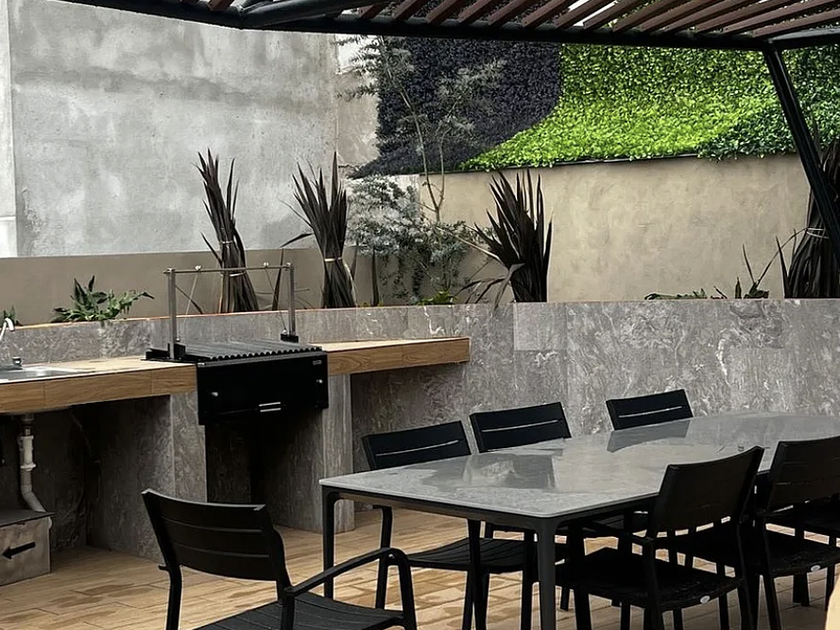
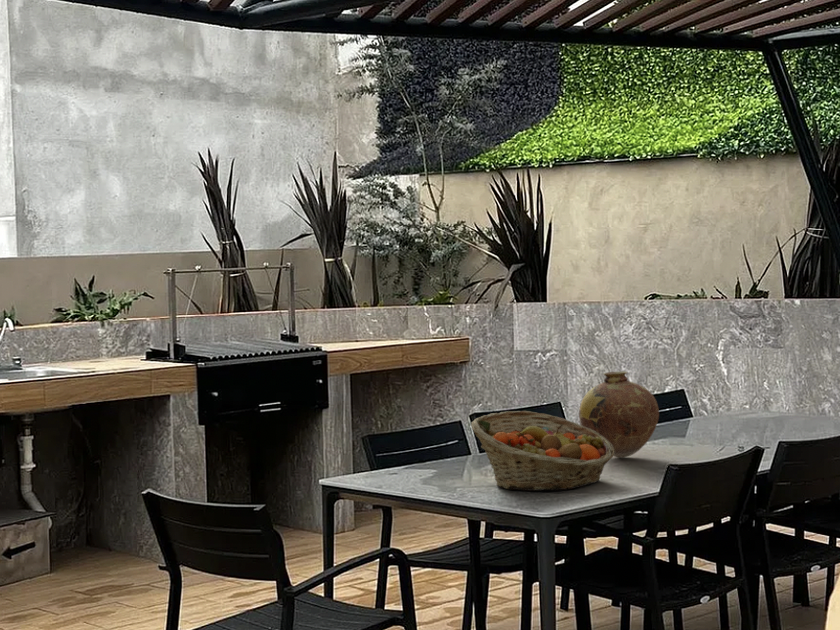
+ vase [578,370,660,459]
+ fruit basket [470,410,615,492]
